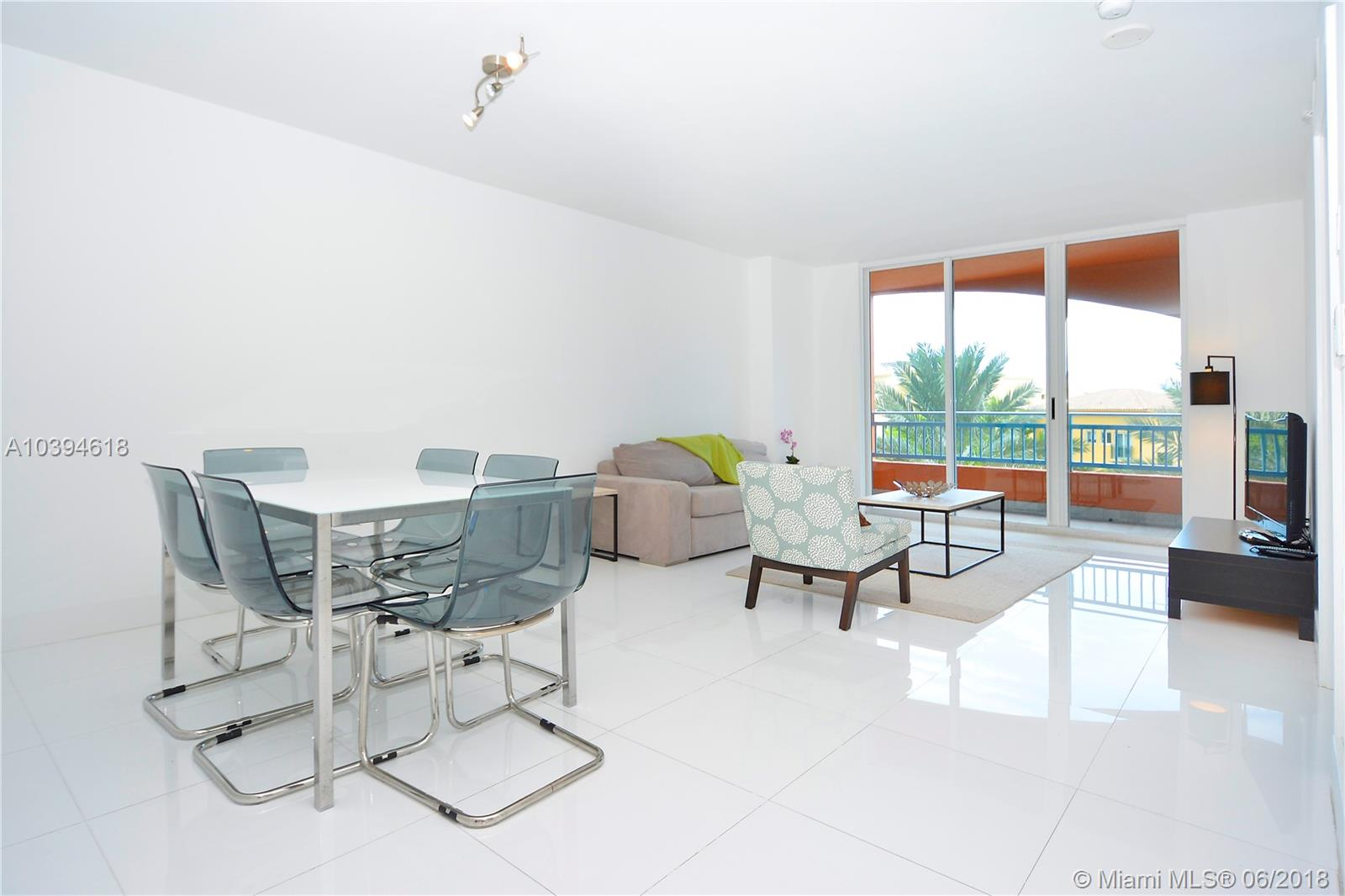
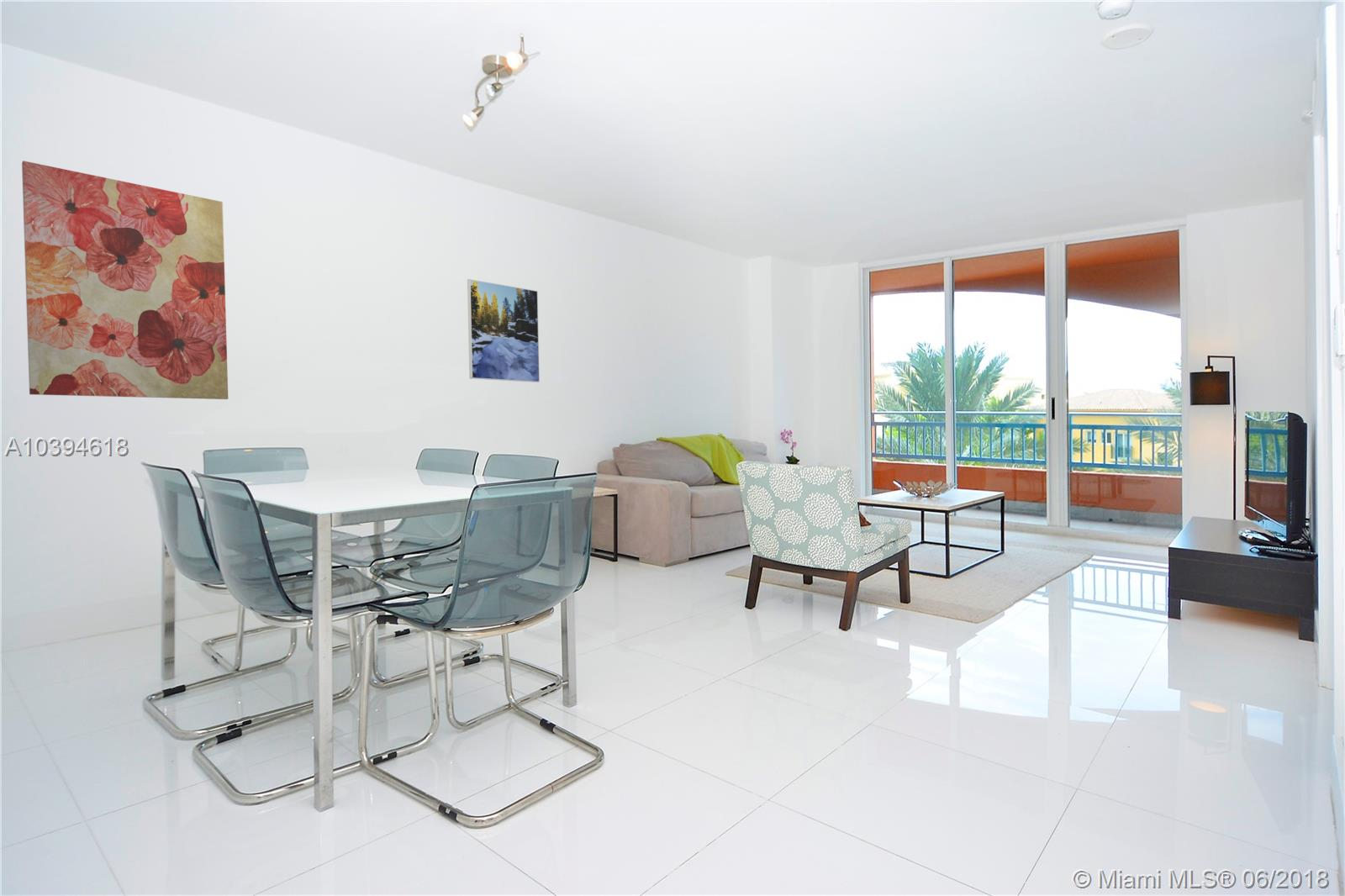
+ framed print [467,278,541,383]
+ wall art [21,160,229,400]
